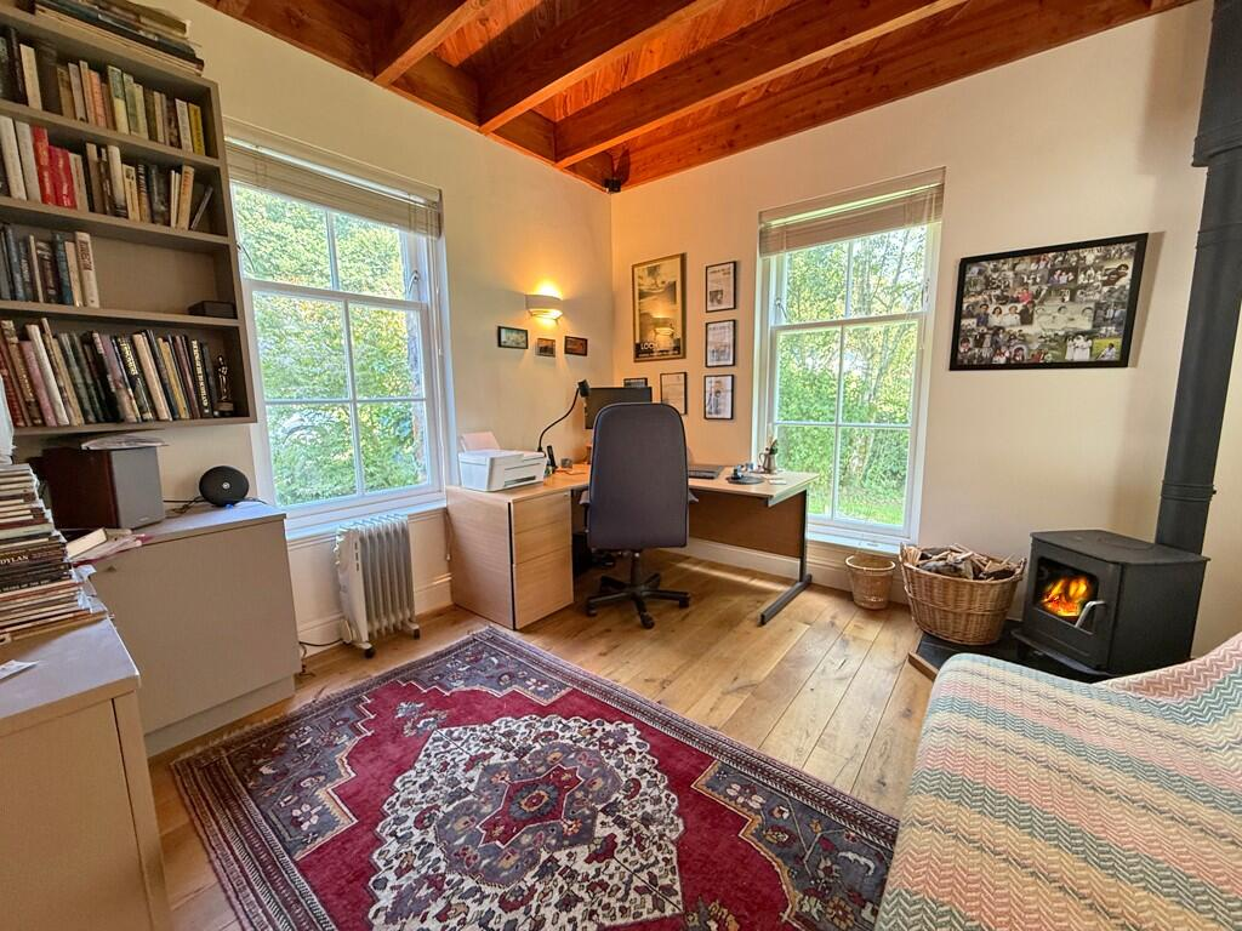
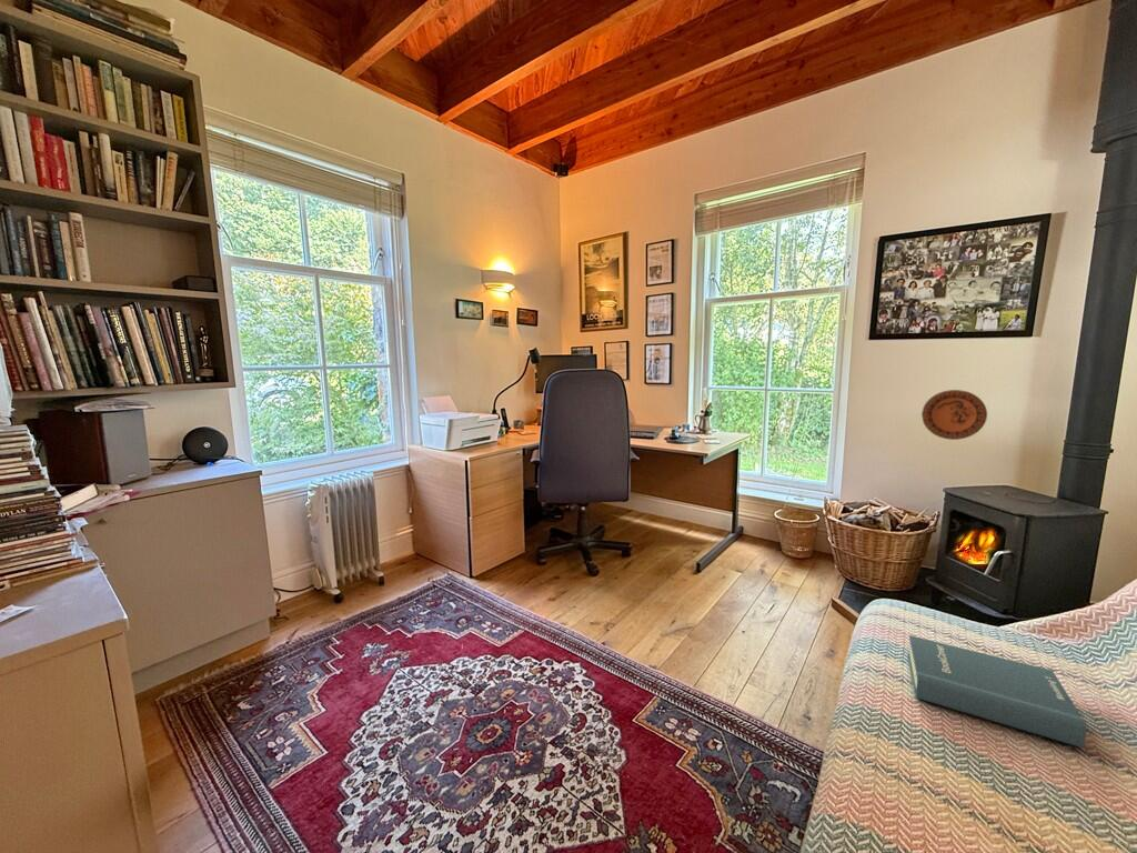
+ decorative plate [920,389,988,441]
+ hardback book [906,634,1087,749]
